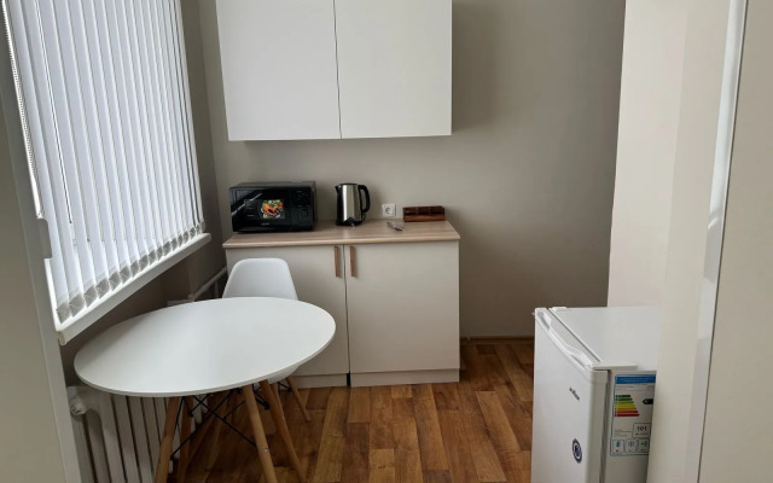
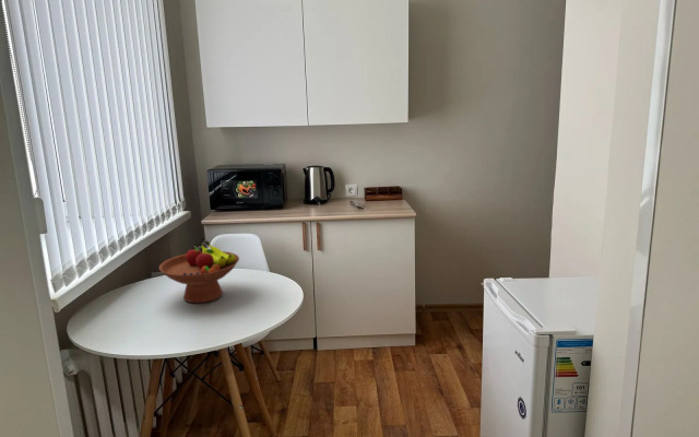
+ fruit bowl [158,239,240,305]
